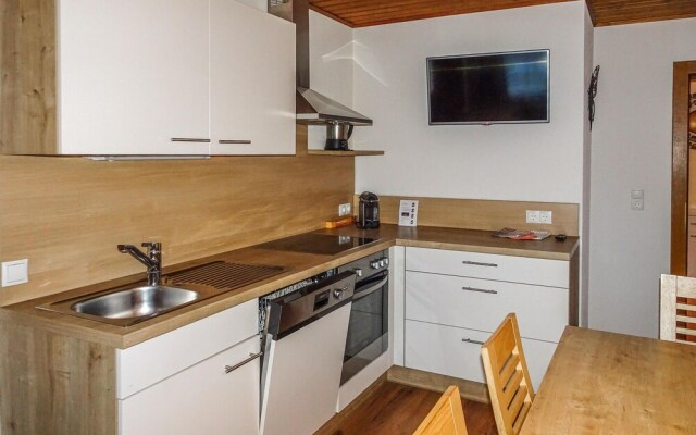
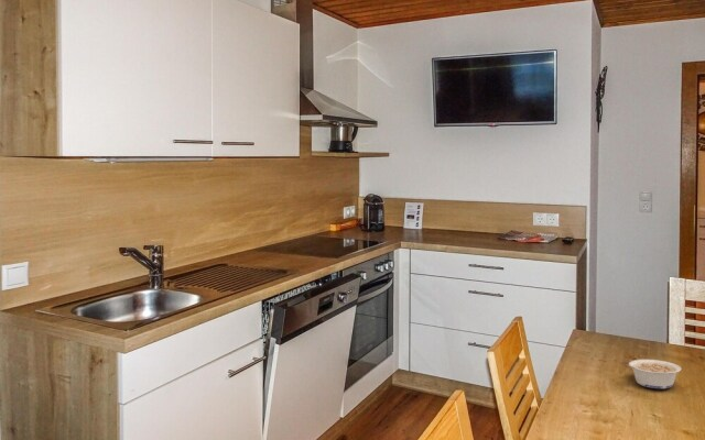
+ legume [625,359,682,389]
